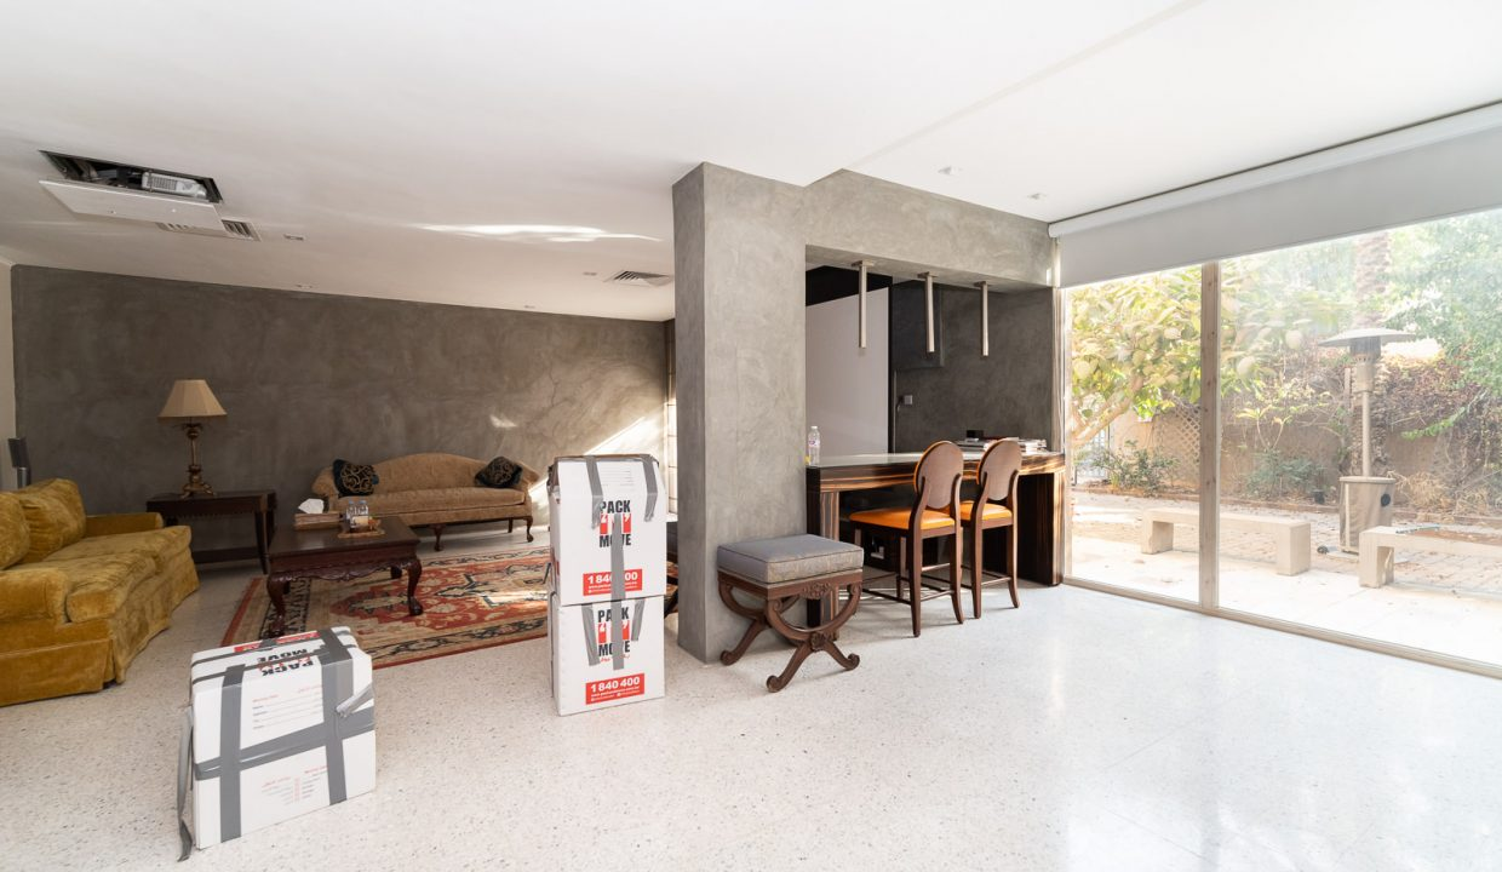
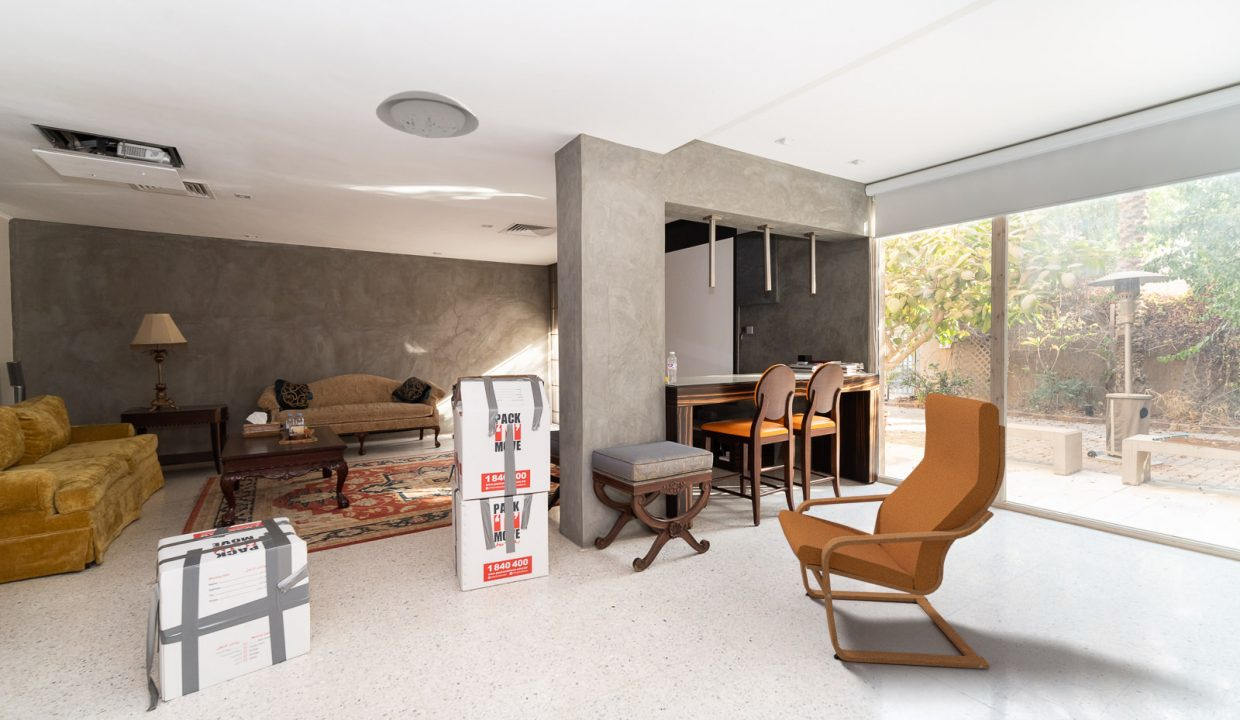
+ armchair [777,392,1006,670]
+ ceiling light [375,90,480,139]
